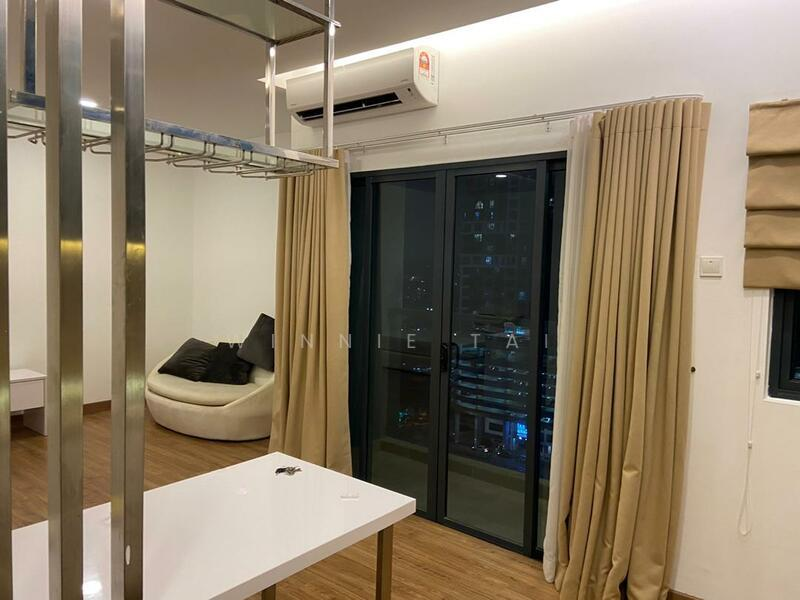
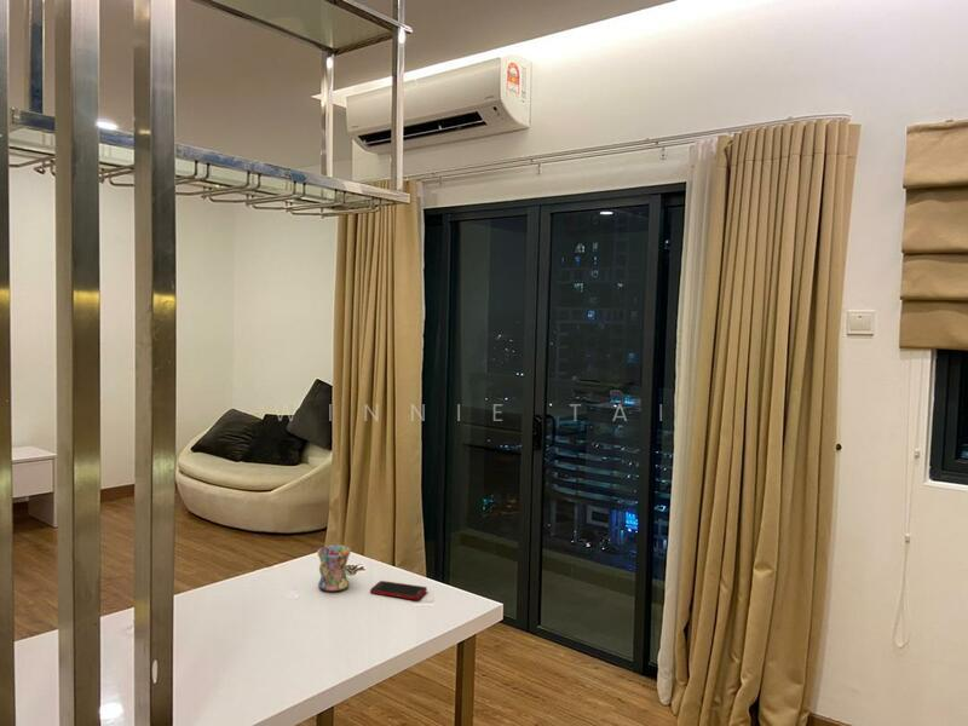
+ mug [316,544,352,592]
+ cell phone [369,580,428,601]
